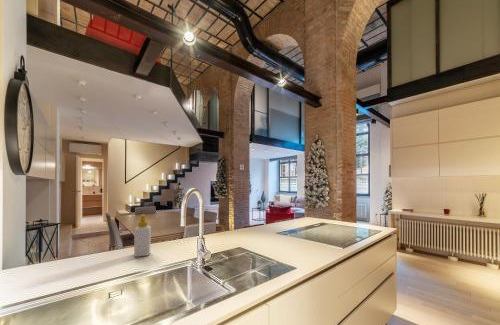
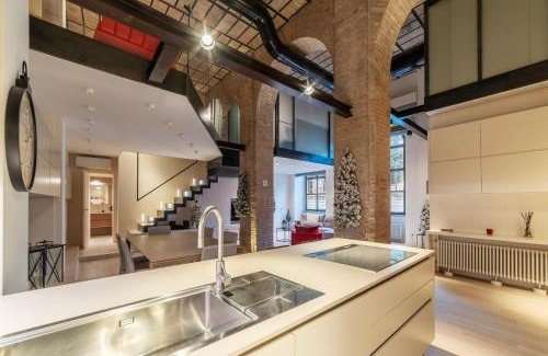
- soap bottle [133,213,152,258]
